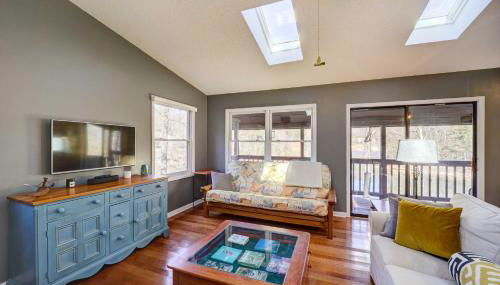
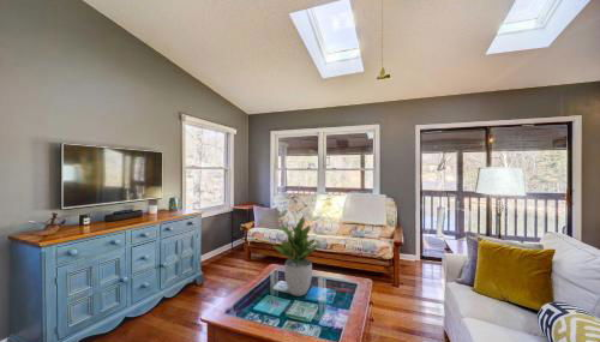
+ potted plant [272,215,323,296]
